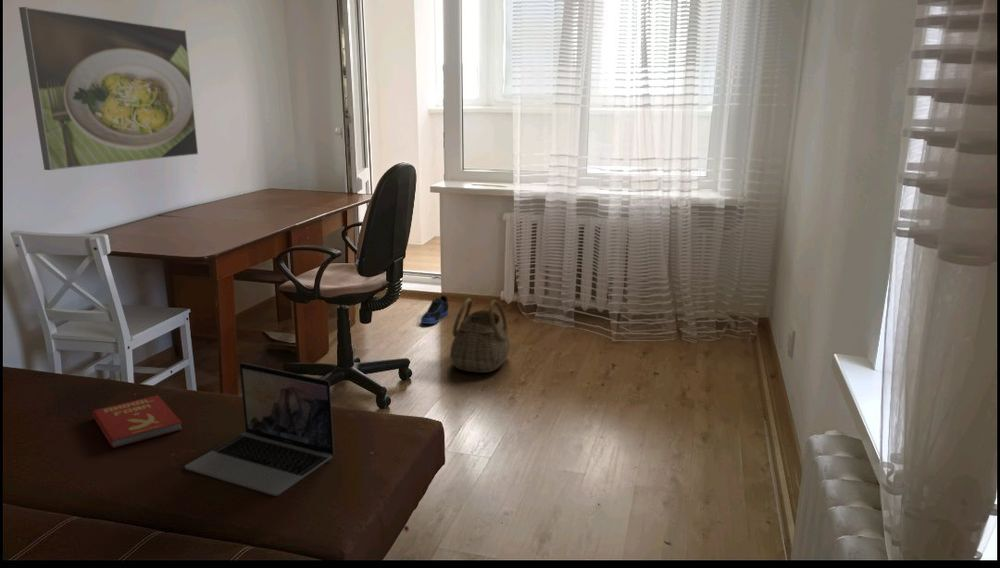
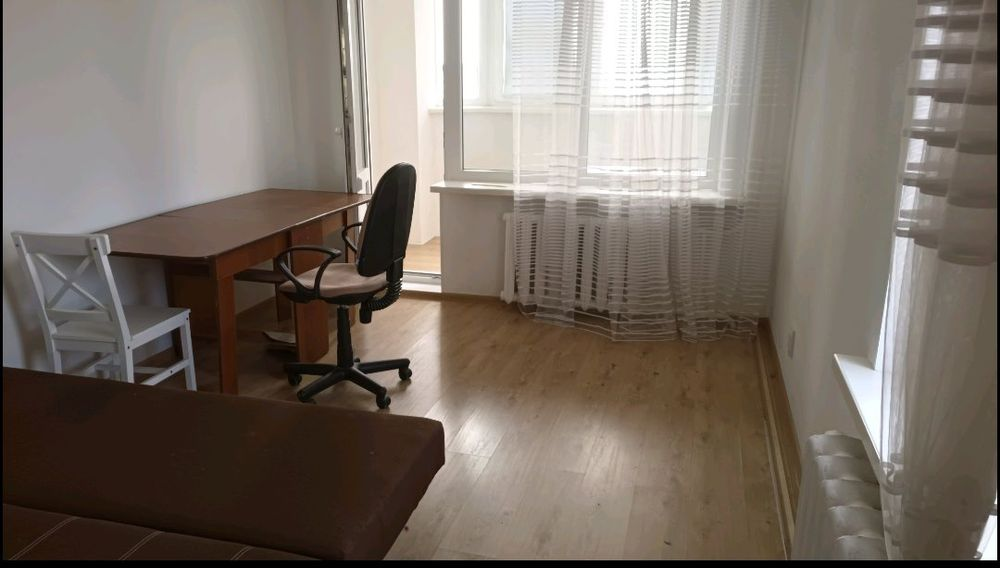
- laptop [184,362,335,497]
- book [91,394,183,449]
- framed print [18,6,199,171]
- sneaker [420,295,450,325]
- basket [449,297,511,374]
